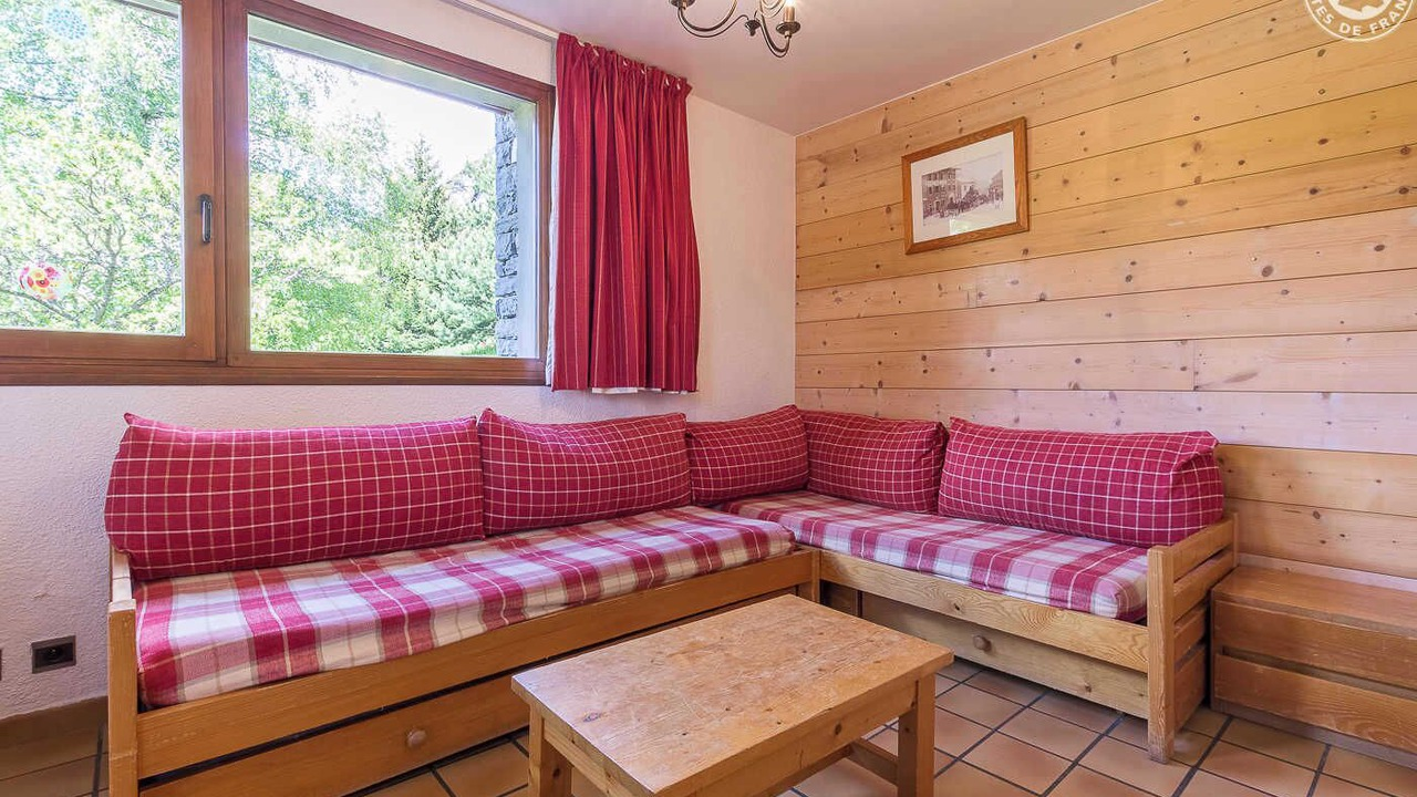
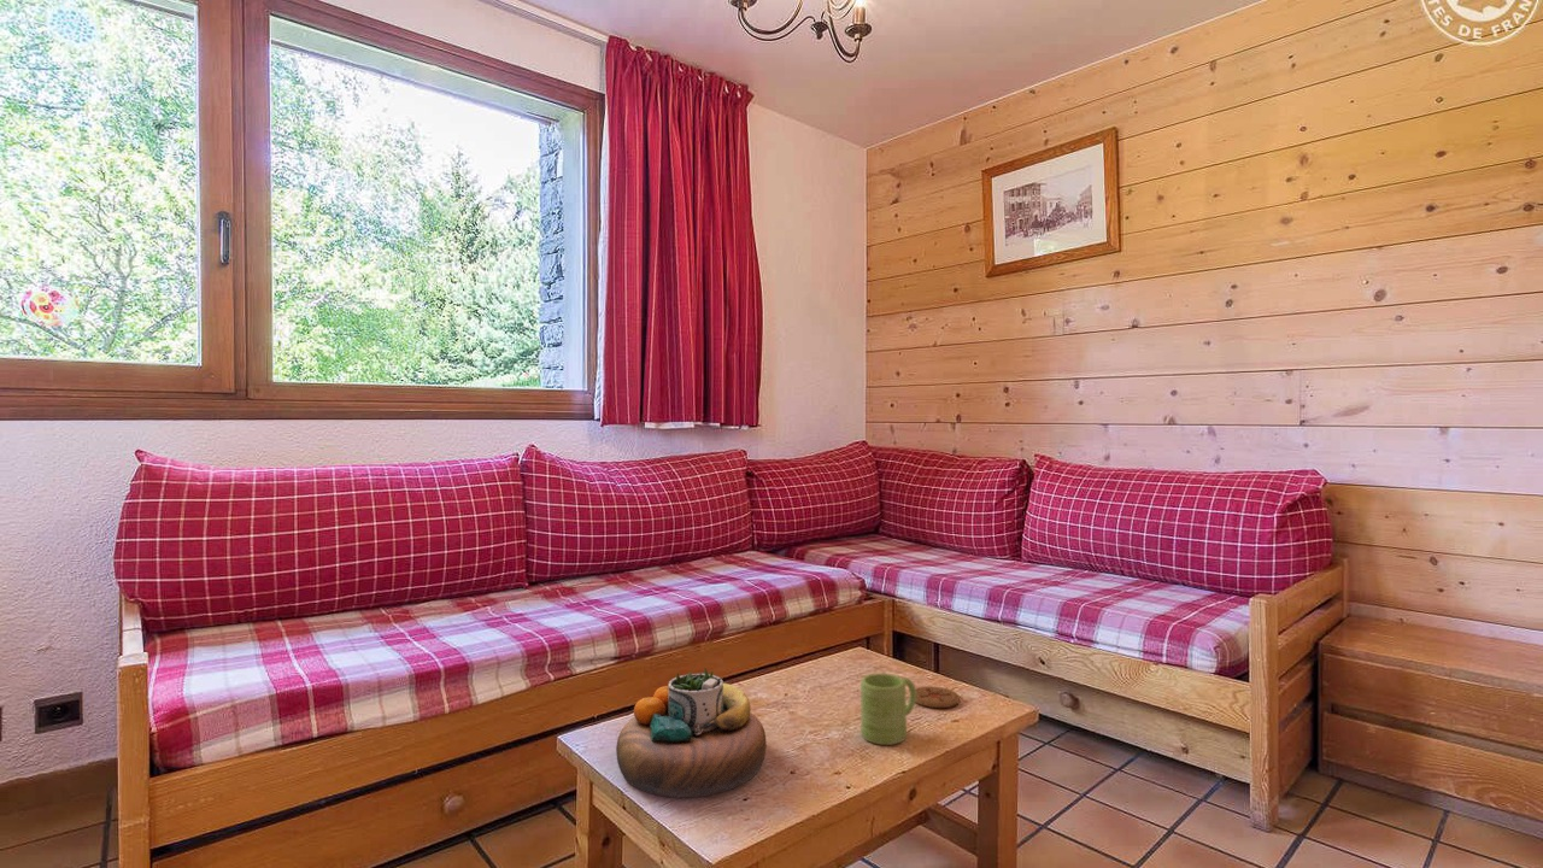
+ mug [859,673,916,746]
+ coaster [915,686,961,709]
+ decorative bowl [615,667,768,798]
